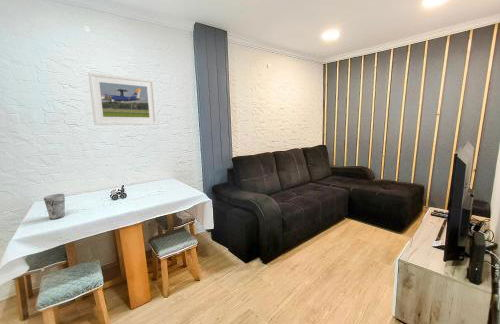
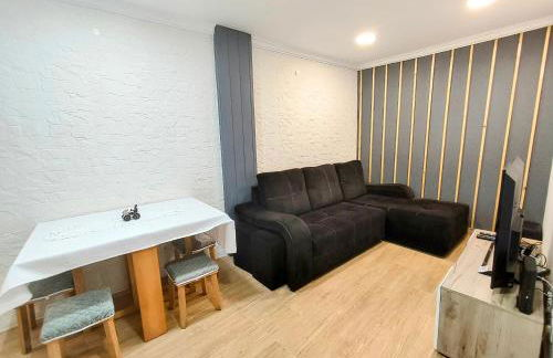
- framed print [87,72,158,126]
- cup [43,193,66,220]
